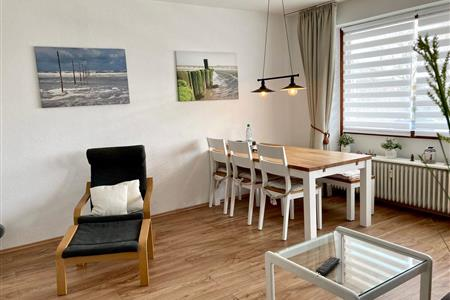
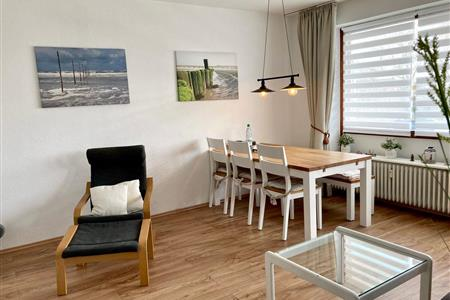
- remote control [315,256,341,276]
